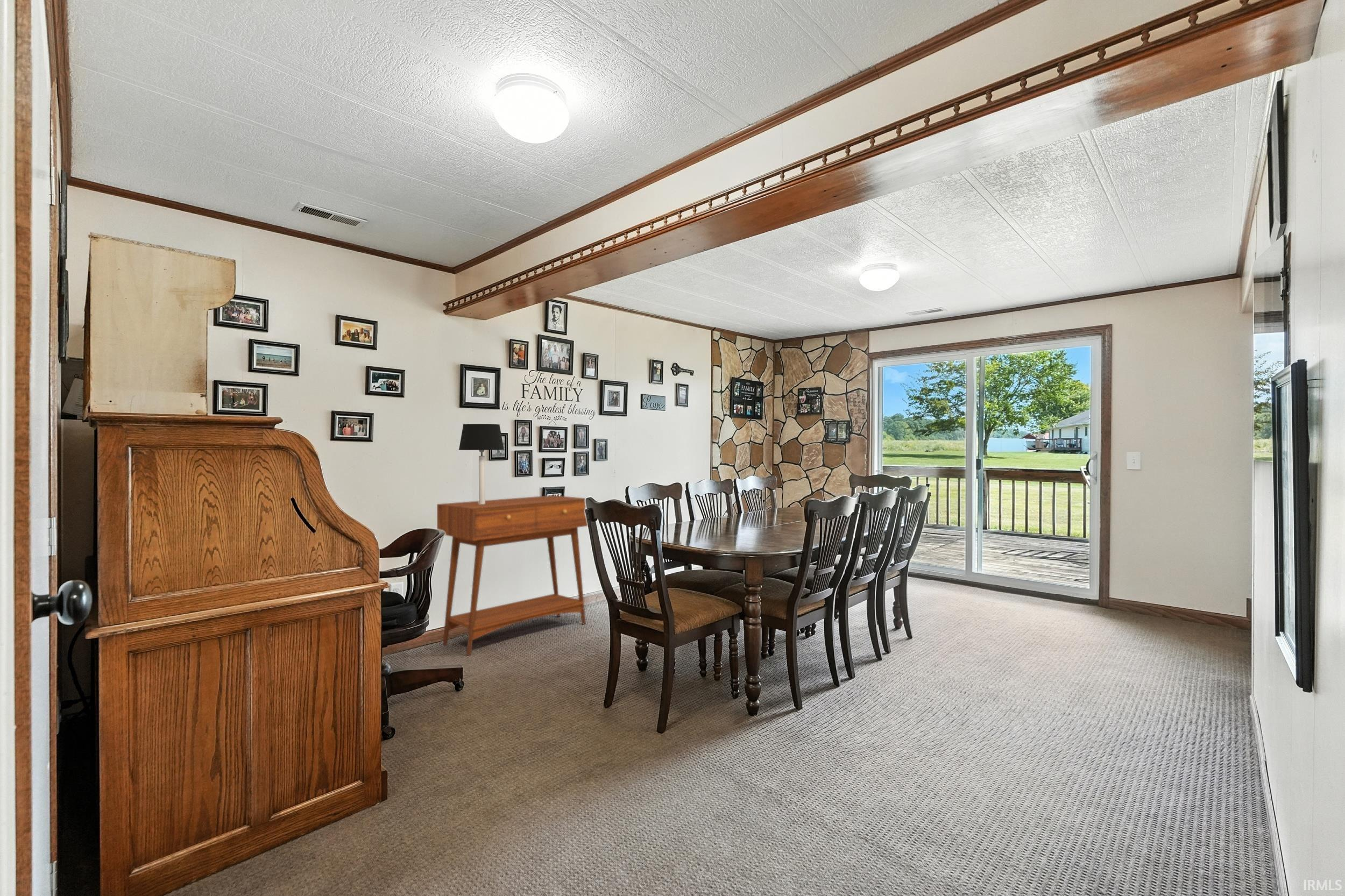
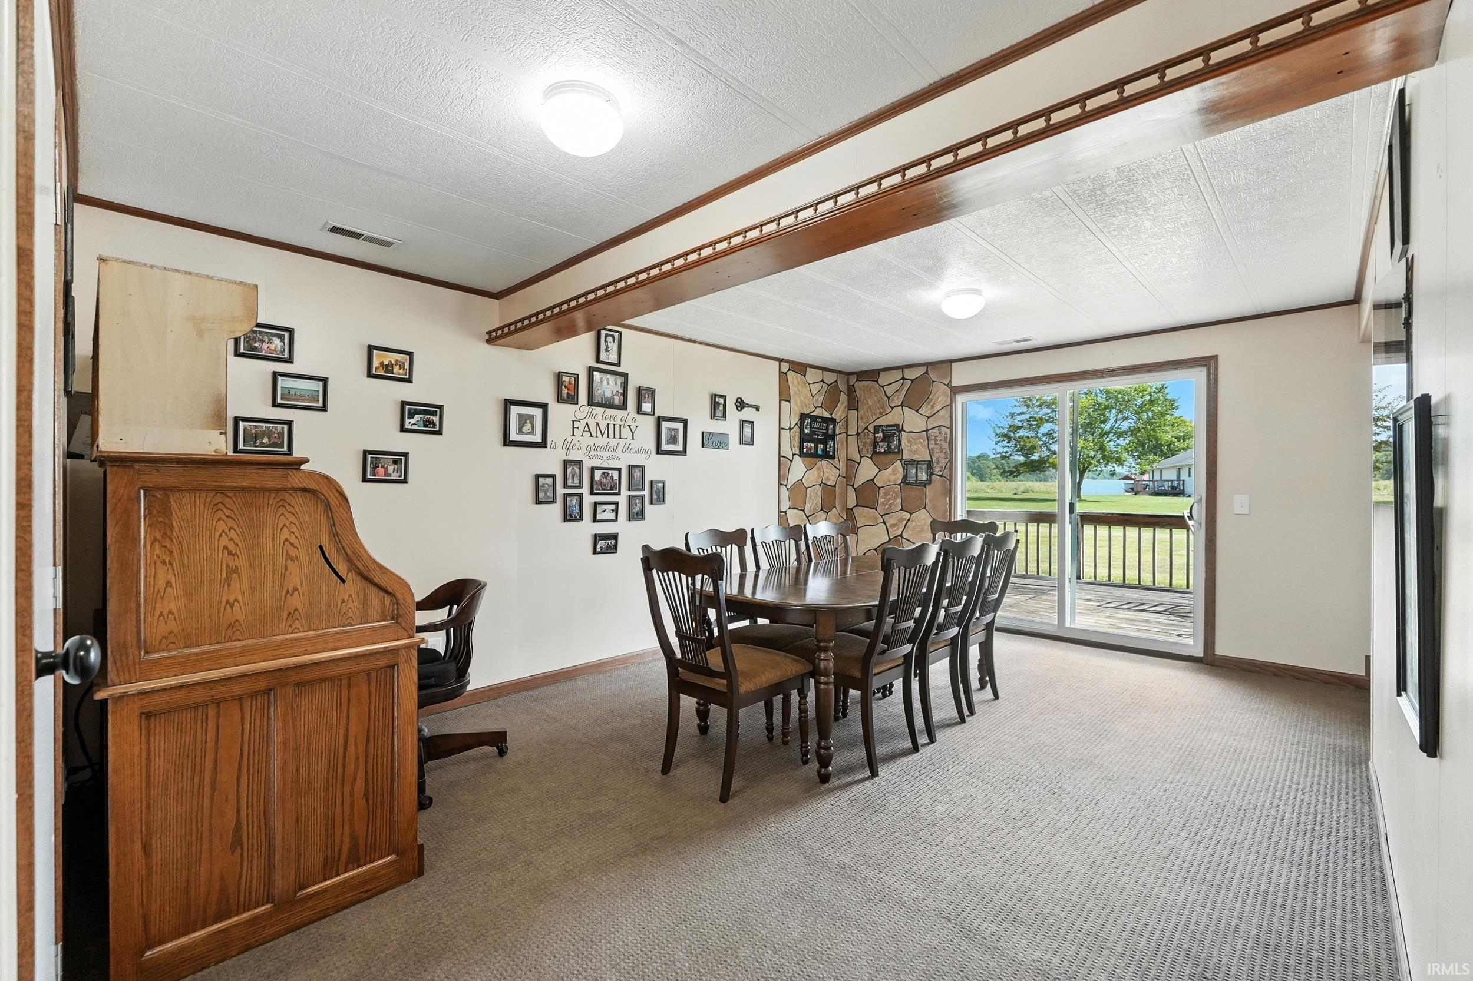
- console table [436,495,588,656]
- table lamp [458,423,505,504]
